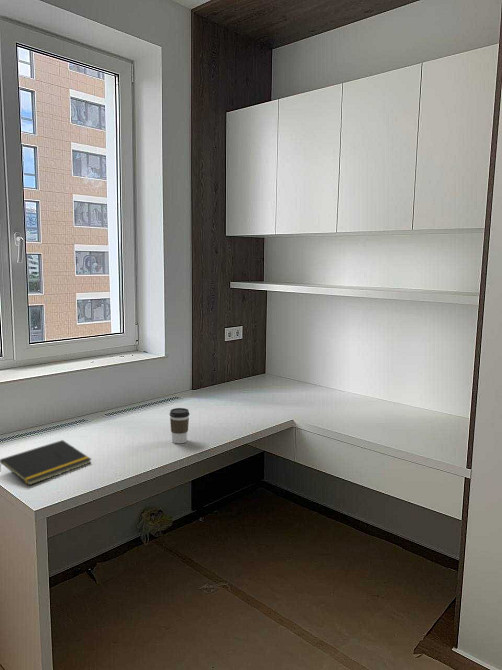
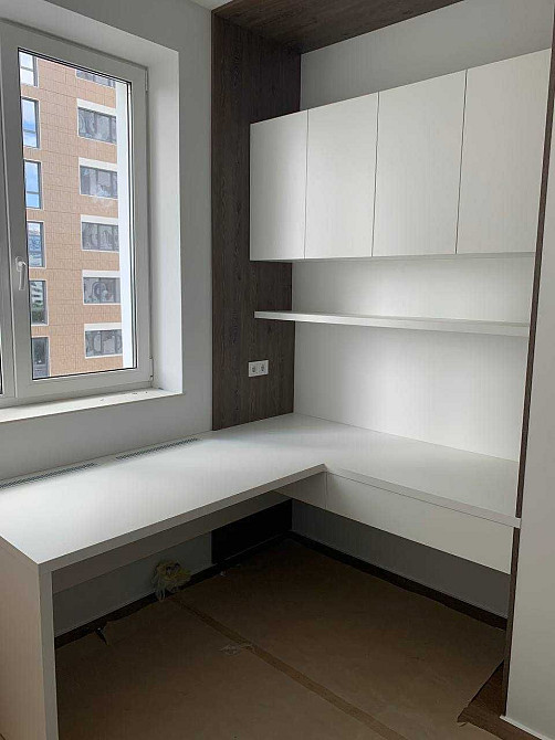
- notepad [0,439,93,486]
- coffee cup [168,407,191,444]
